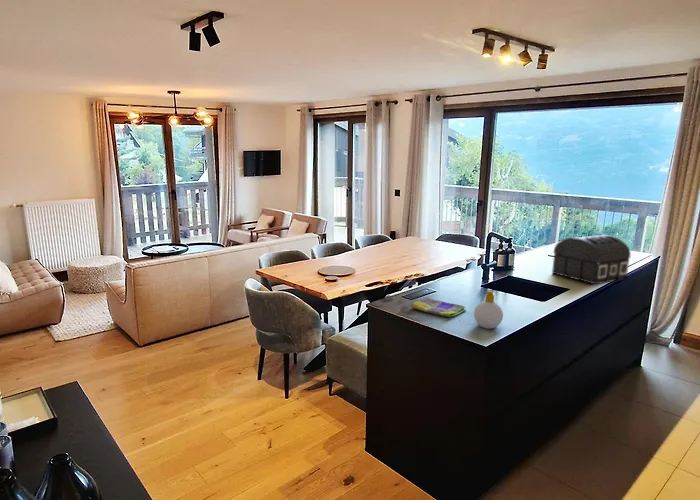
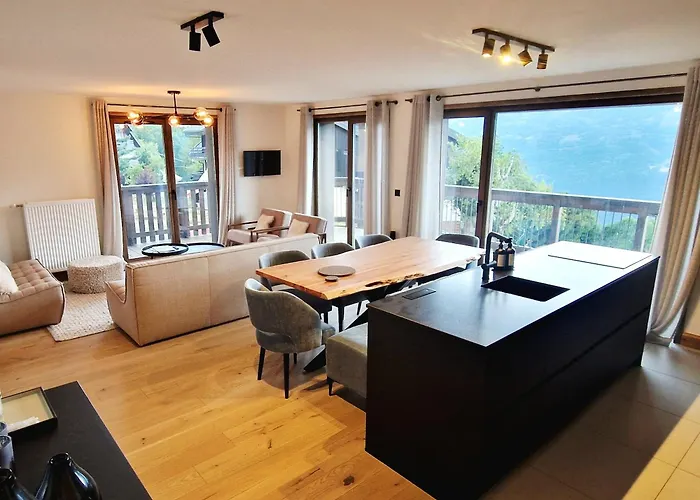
- soap bottle [473,289,504,330]
- dish towel [410,296,467,318]
- treasure chest [551,234,632,285]
